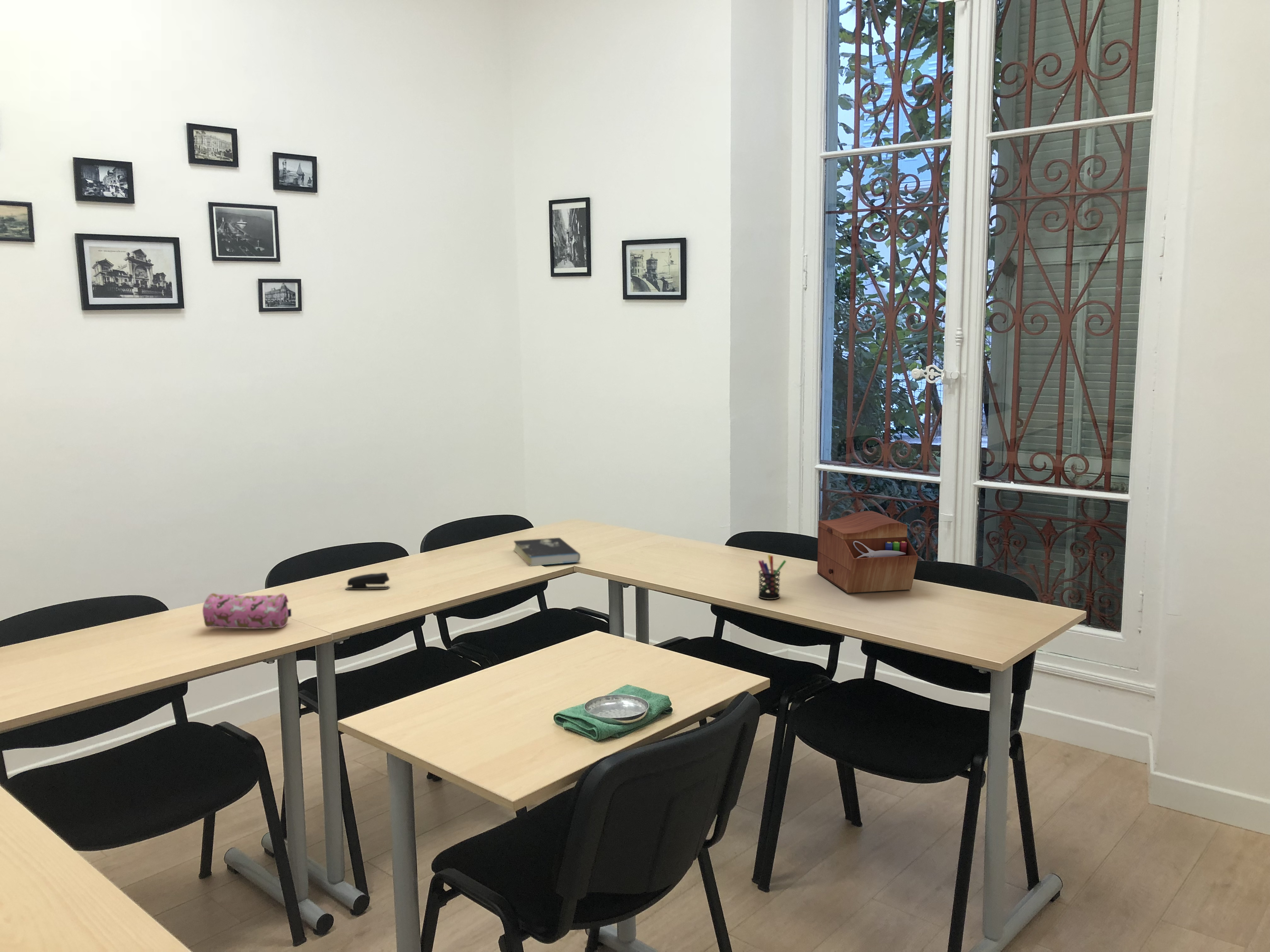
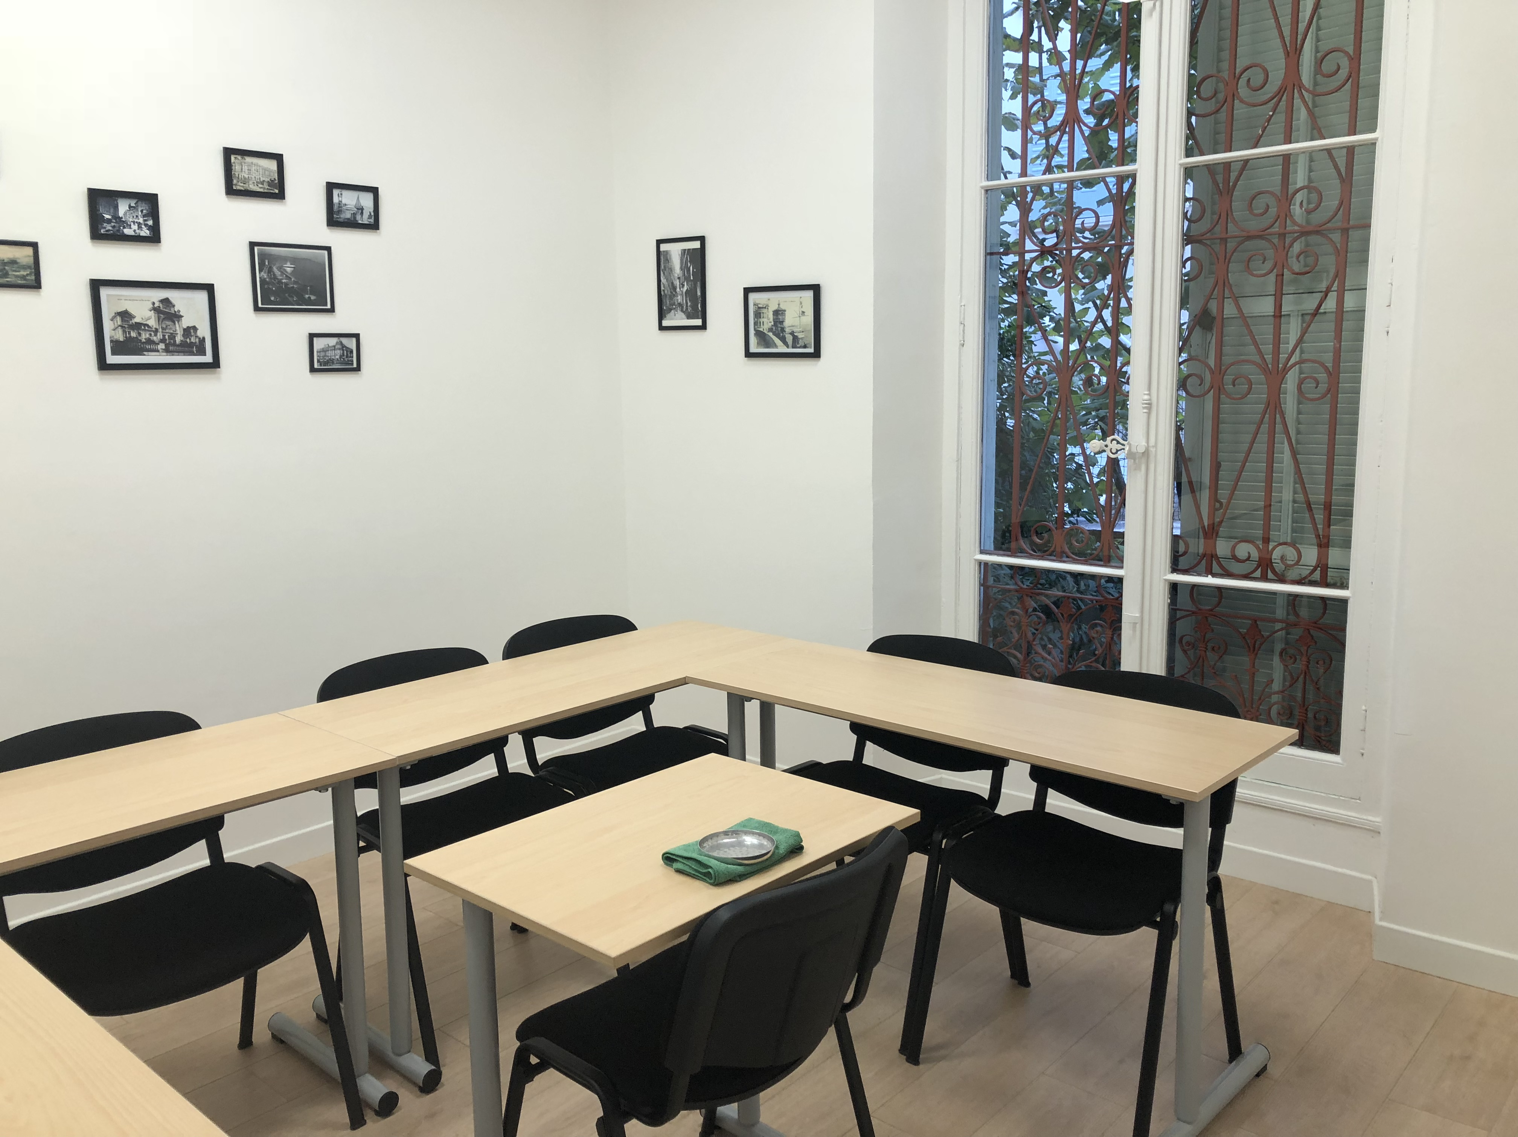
- pencil case [202,593,292,629]
- pen holder [758,554,787,600]
- book [513,537,581,566]
- sewing box [817,510,918,593]
- stapler [345,572,390,590]
